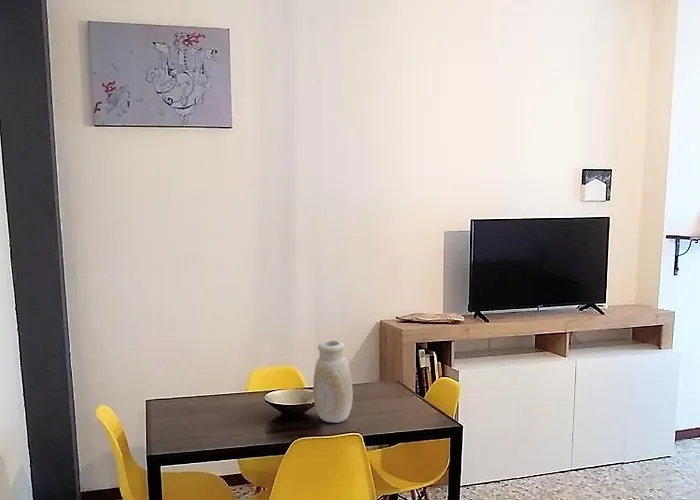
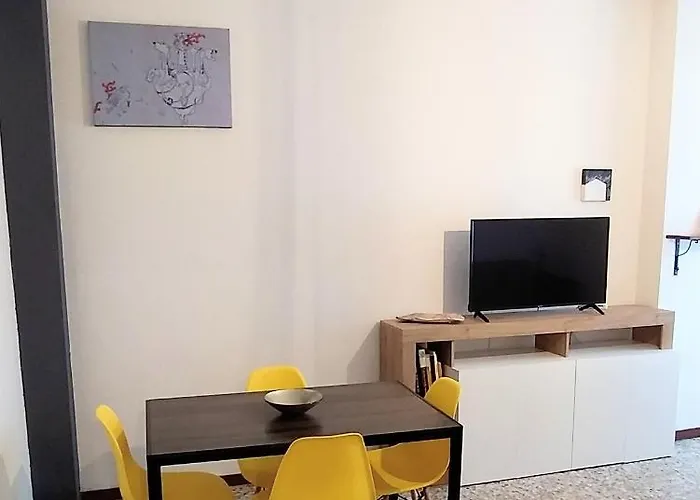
- vase [312,333,385,424]
